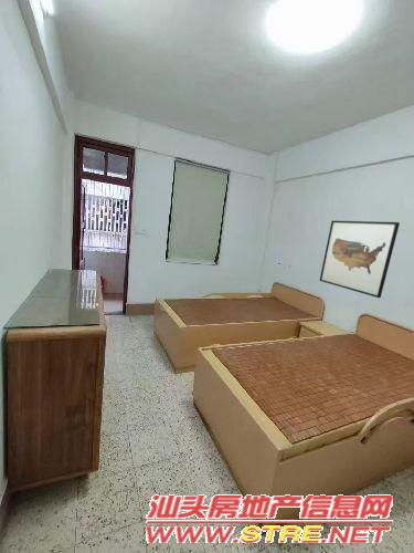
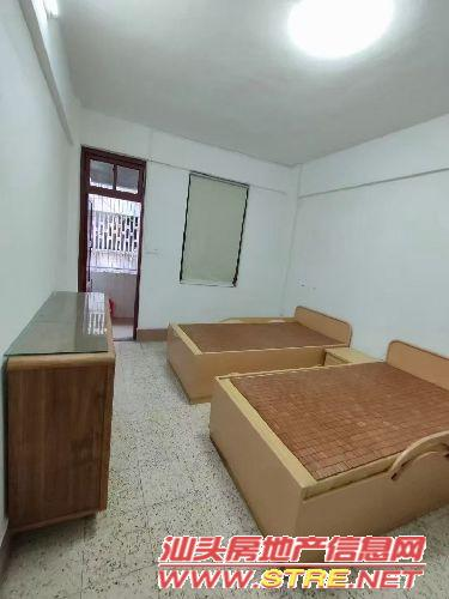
- wall art [319,220,401,299]
